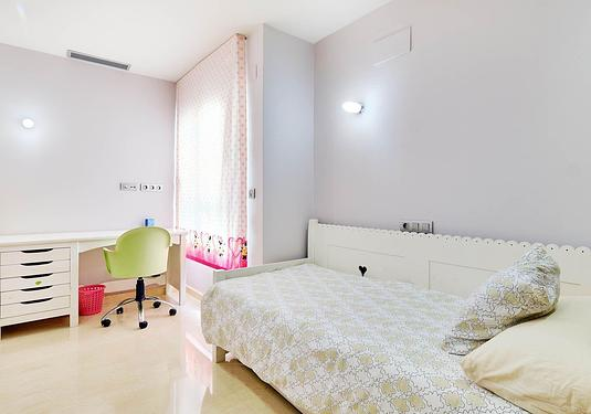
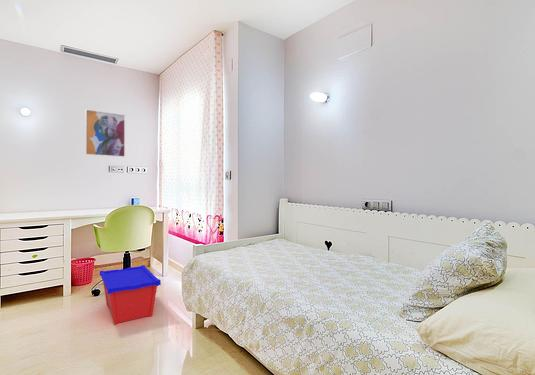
+ storage bin [99,264,162,325]
+ wall art [84,108,126,158]
